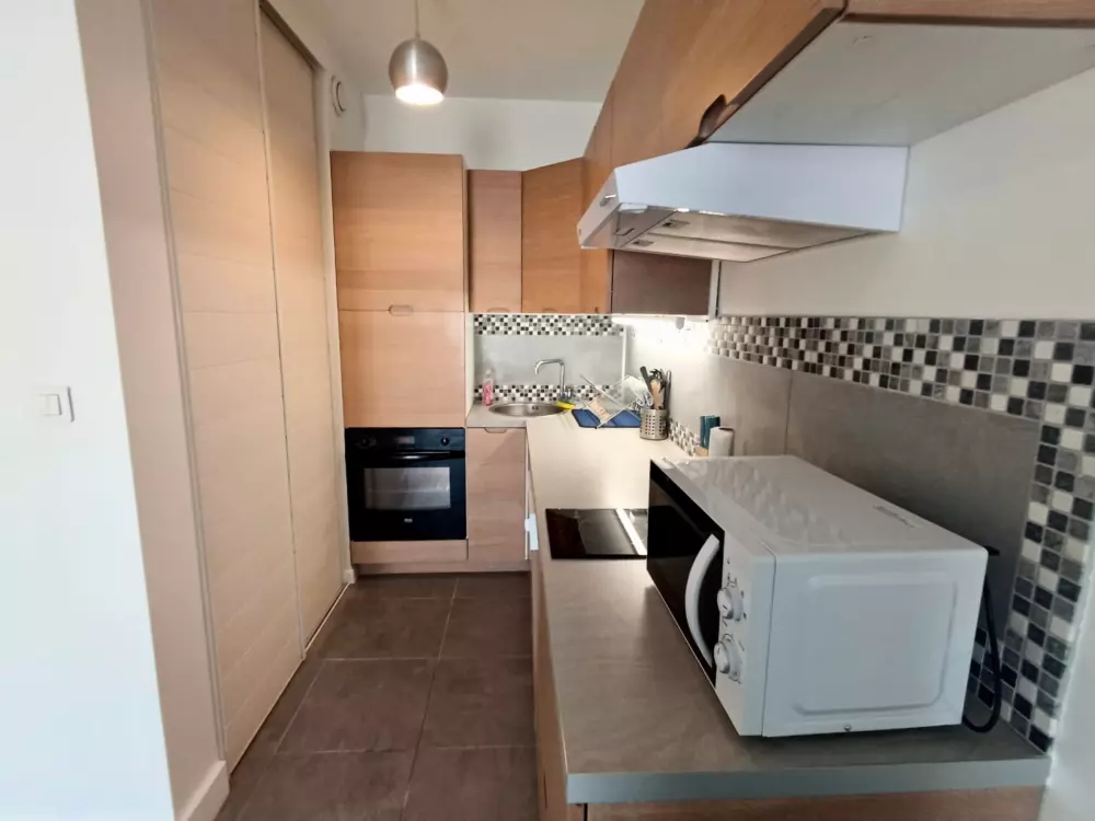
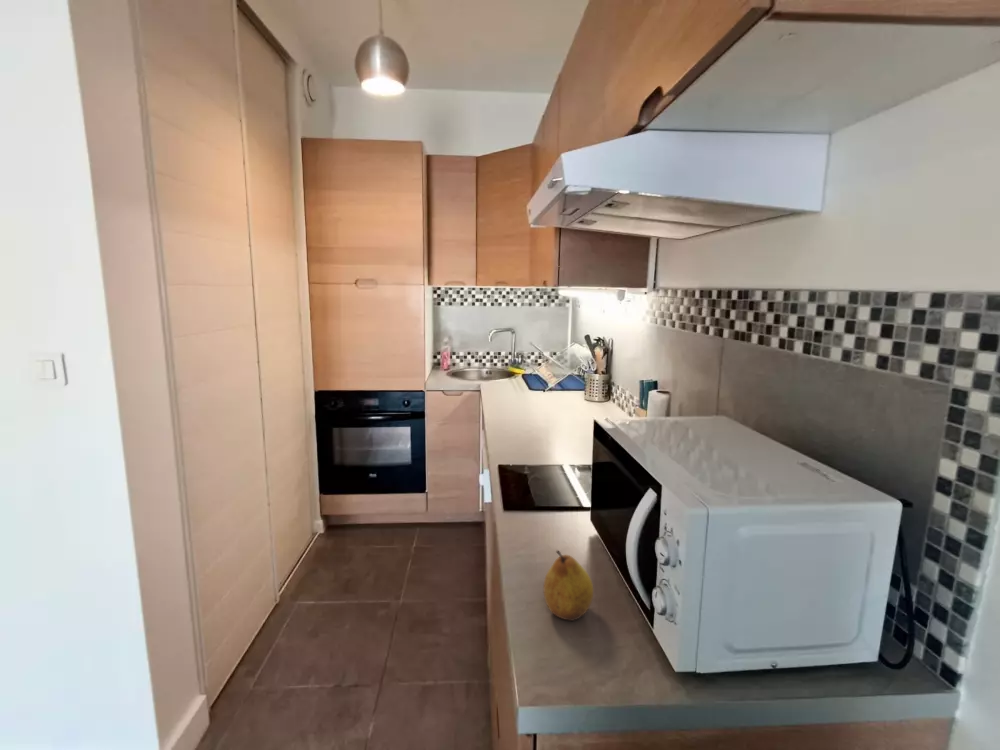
+ fruit [542,549,594,622]
